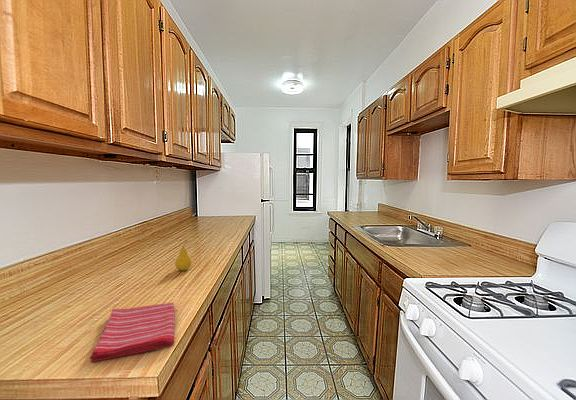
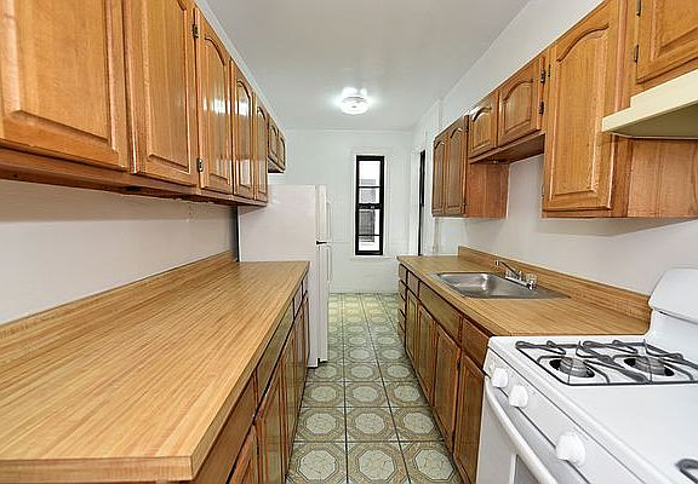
- fruit [174,241,193,272]
- dish towel [89,302,176,363]
